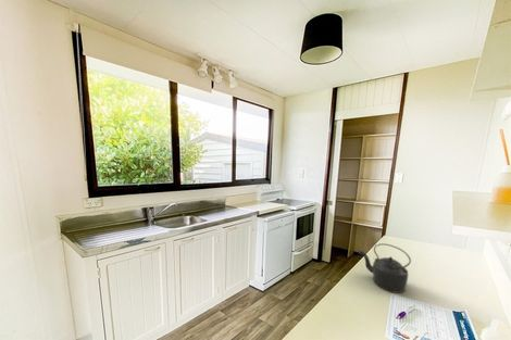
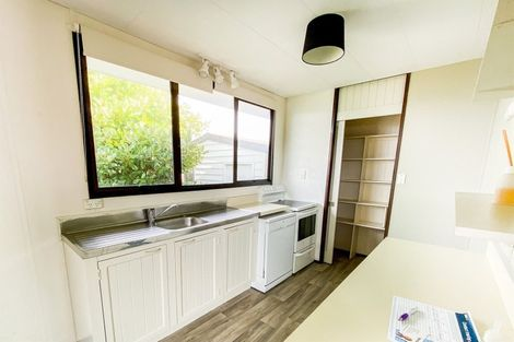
- kettle [358,242,412,294]
